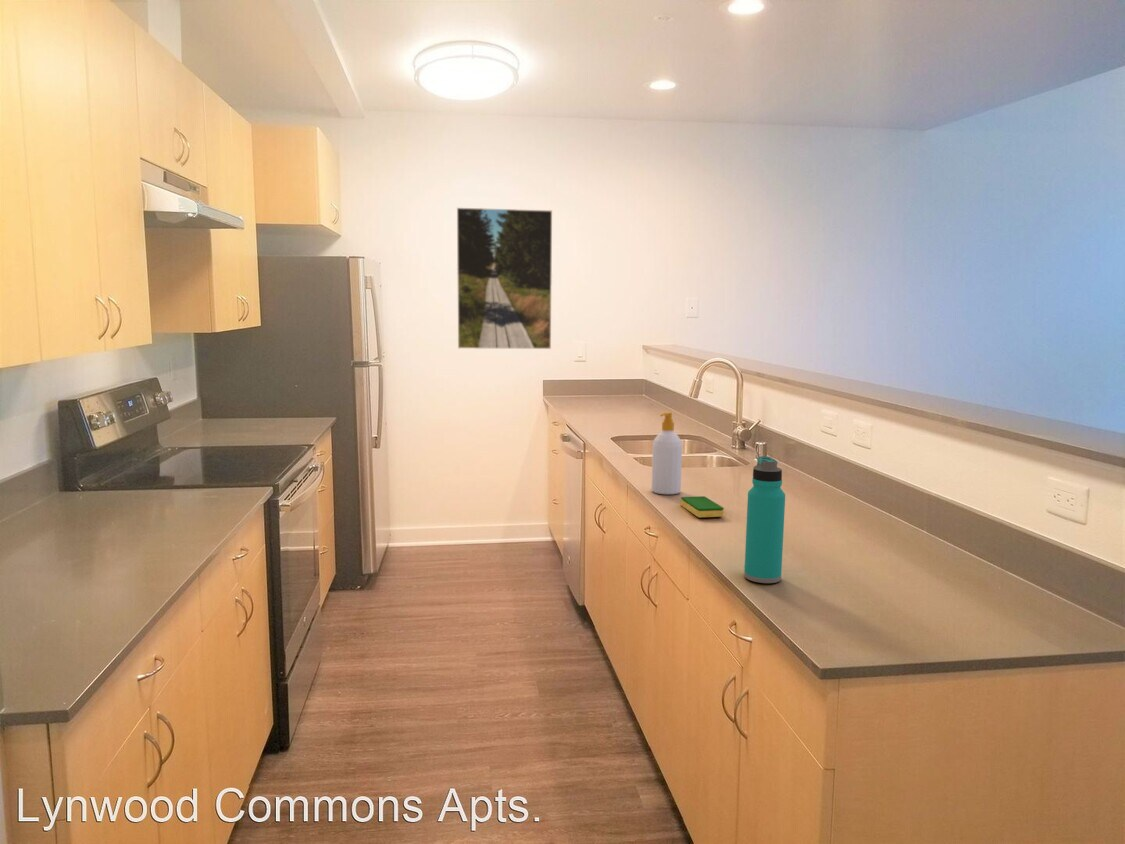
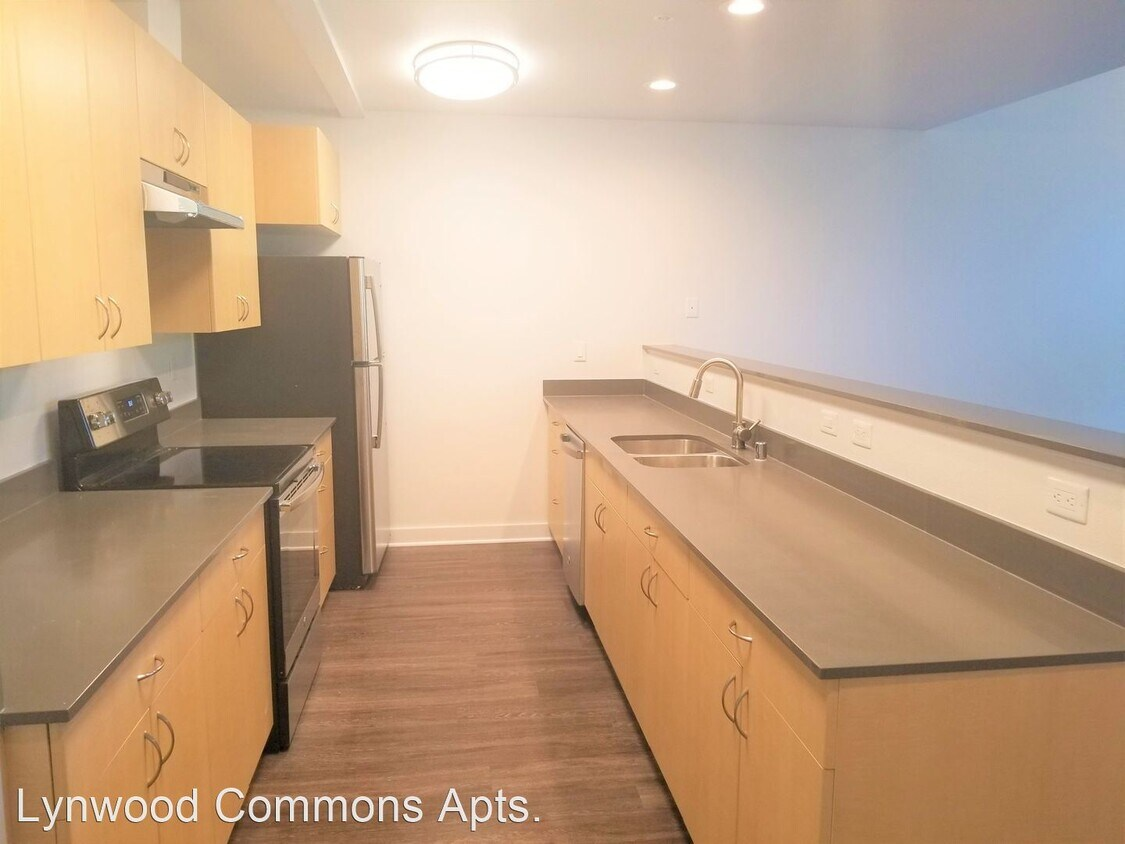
- soap bottle [651,411,683,495]
- water bottle [743,455,786,584]
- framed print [456,207,553,350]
- dish sponge [680,495,725,519]
